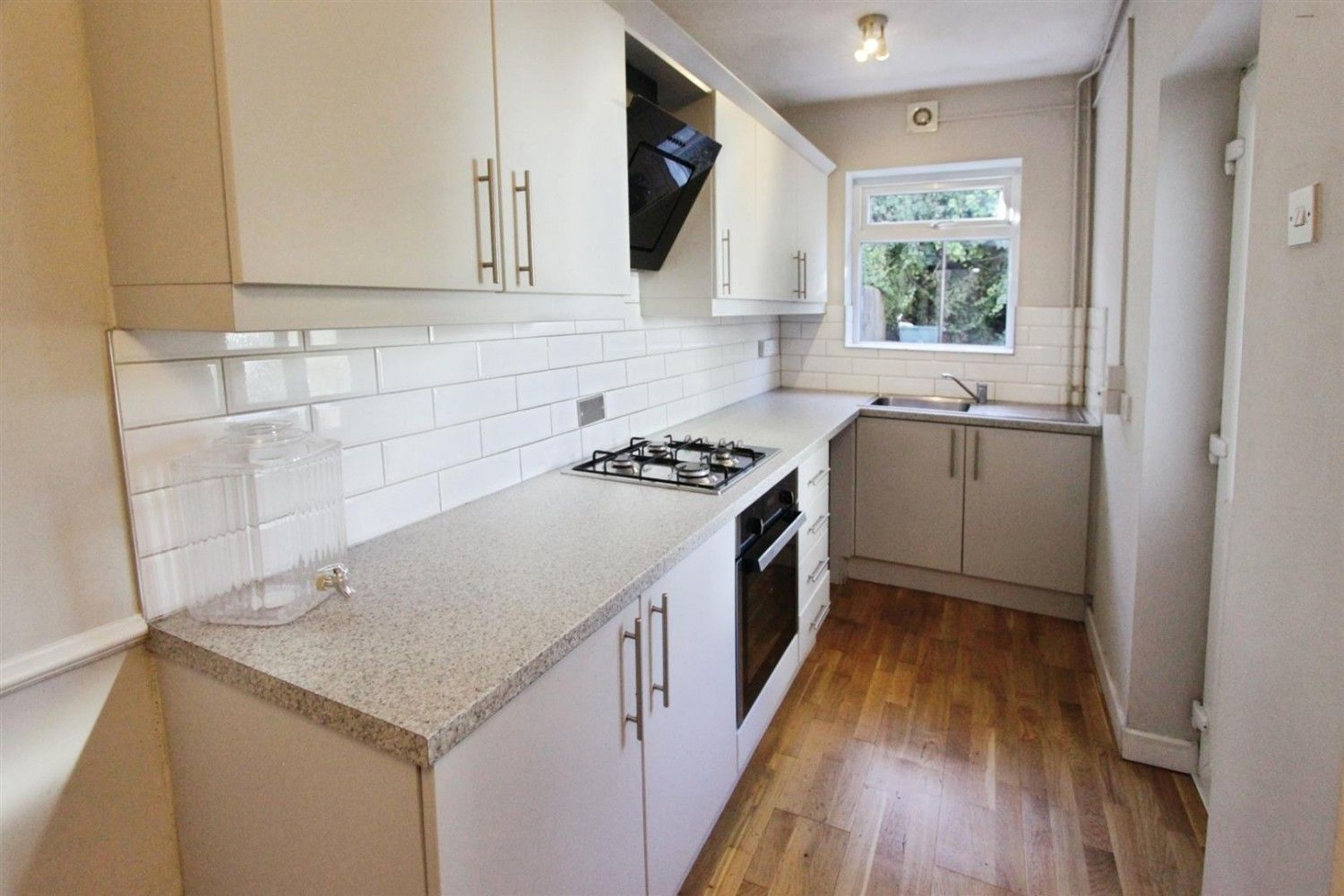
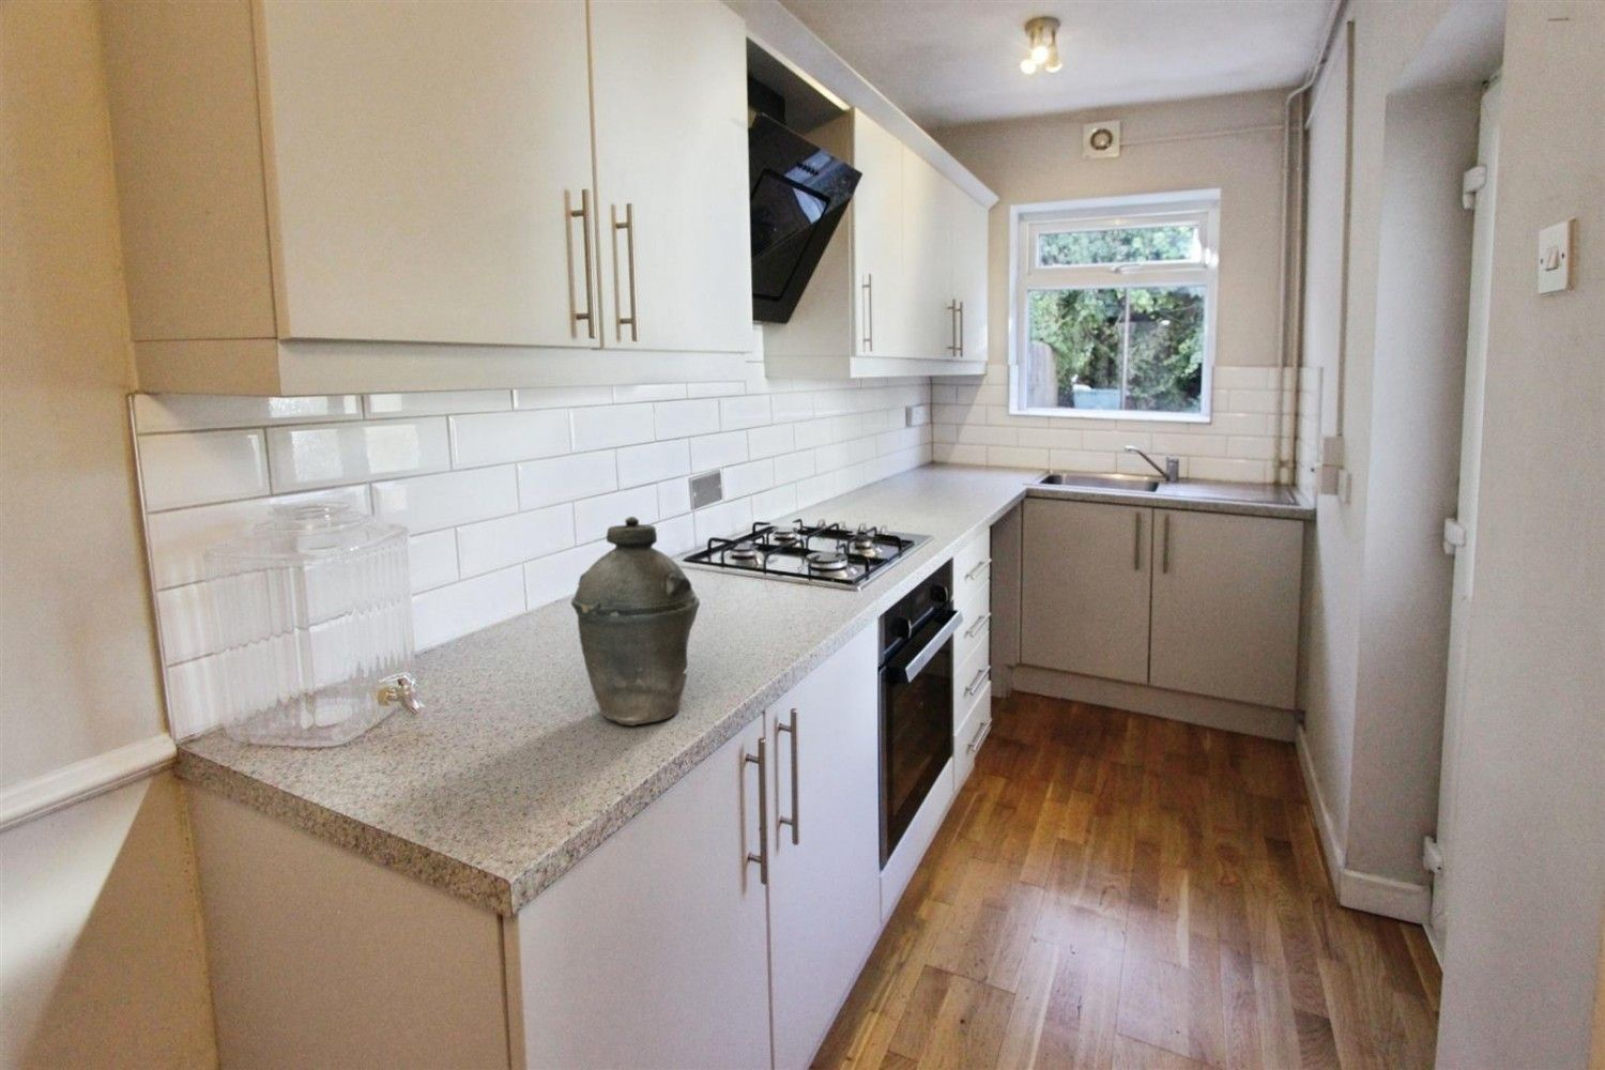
+ kettle [571,516,701,726]
